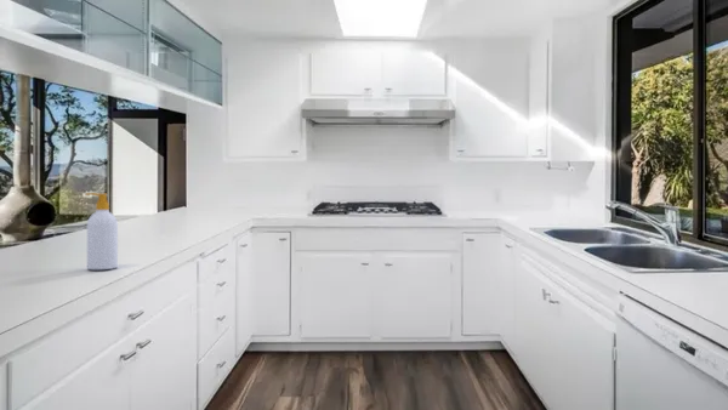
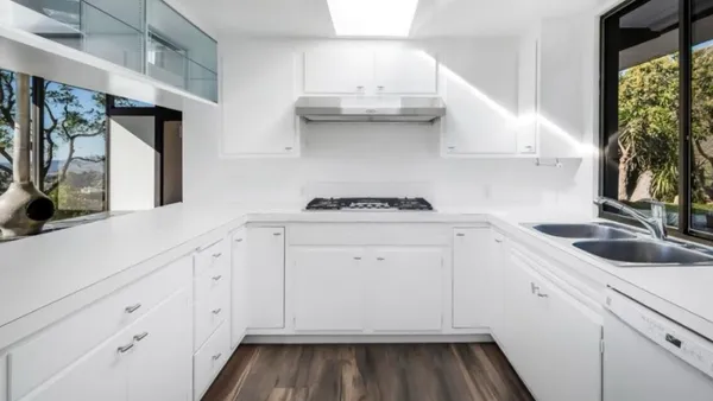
- soap bottle [85,192,119,271]
